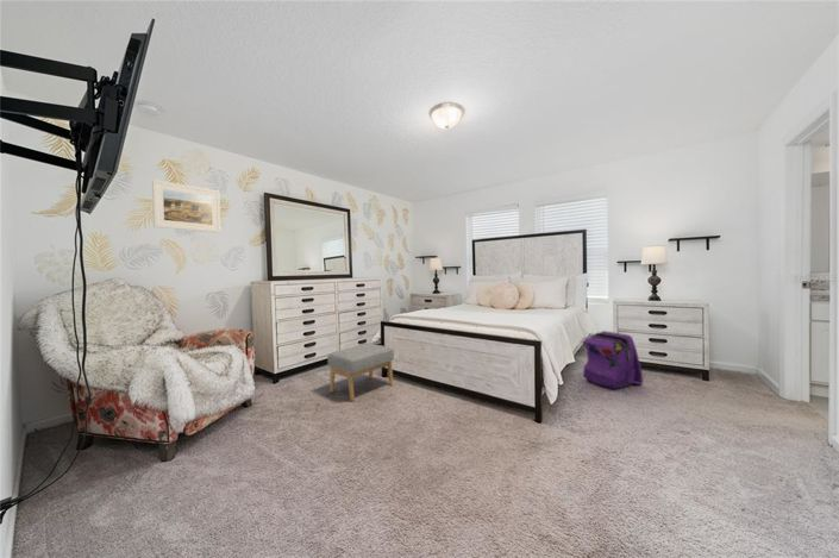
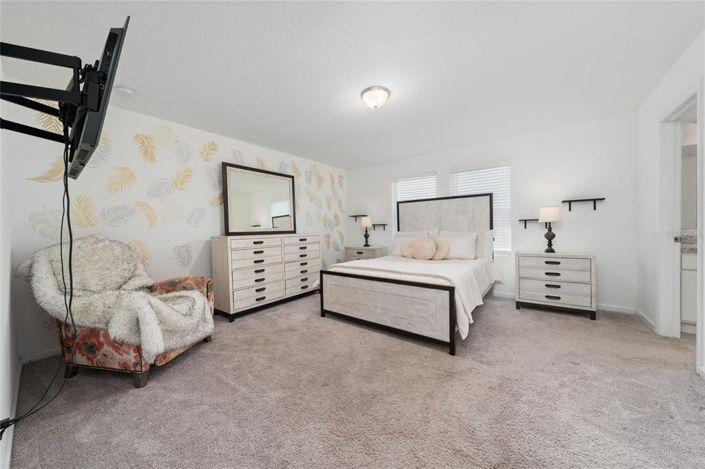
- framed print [151,178,221,233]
- footstool [326,343,395,402]
- backpack [581,330,644,390]
